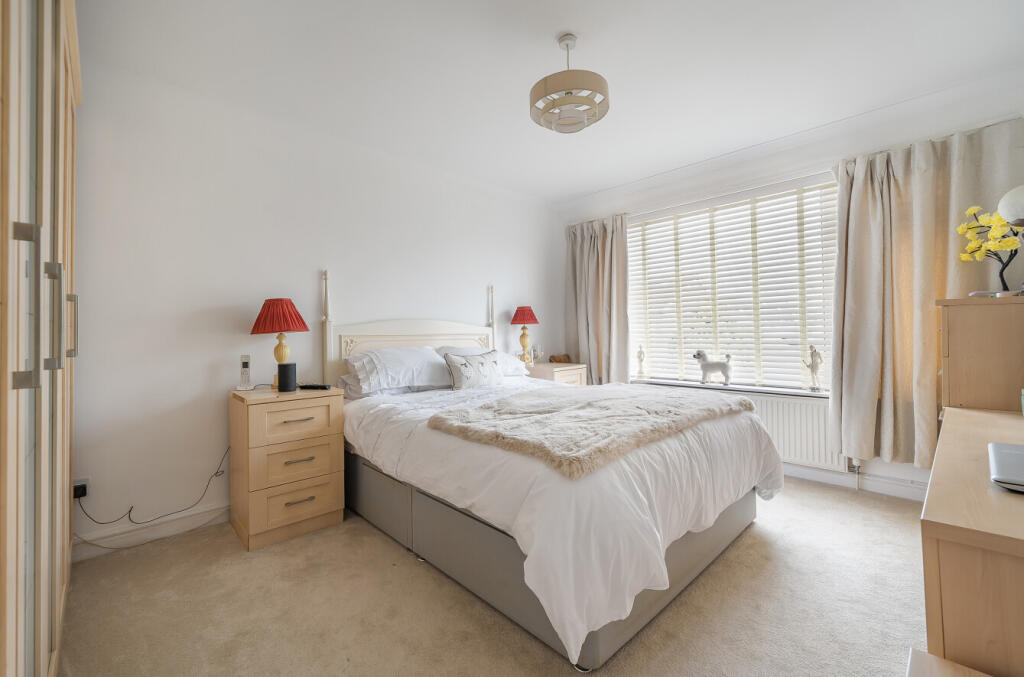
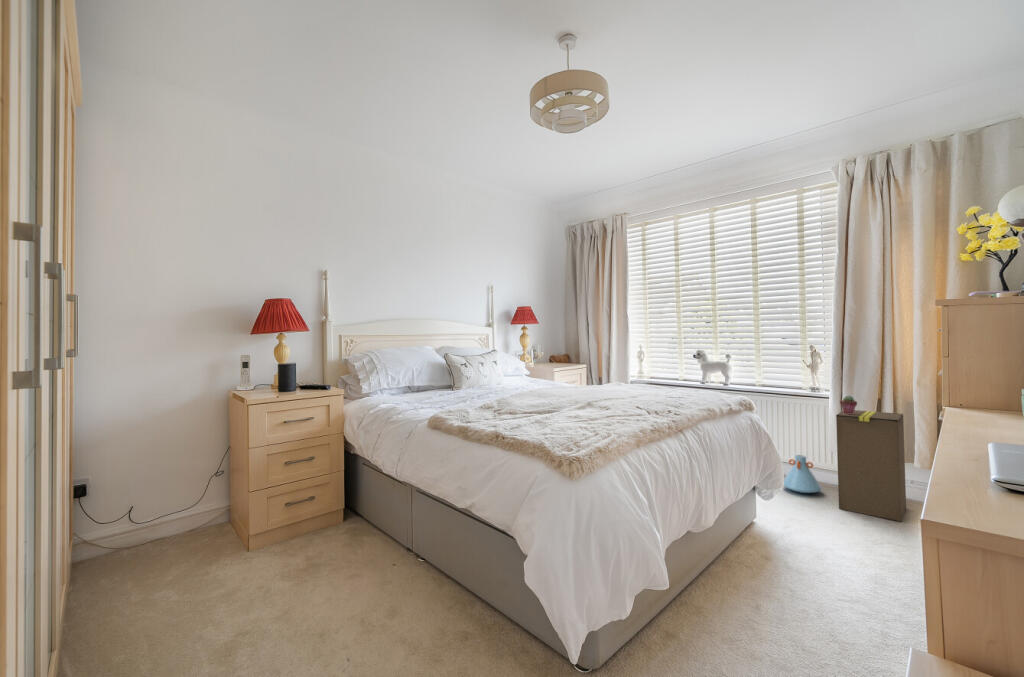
+ vase [783,454,823,494]
+ cardboard box [835,409,907,522]
+ potted succulent [839,394,858,414]
